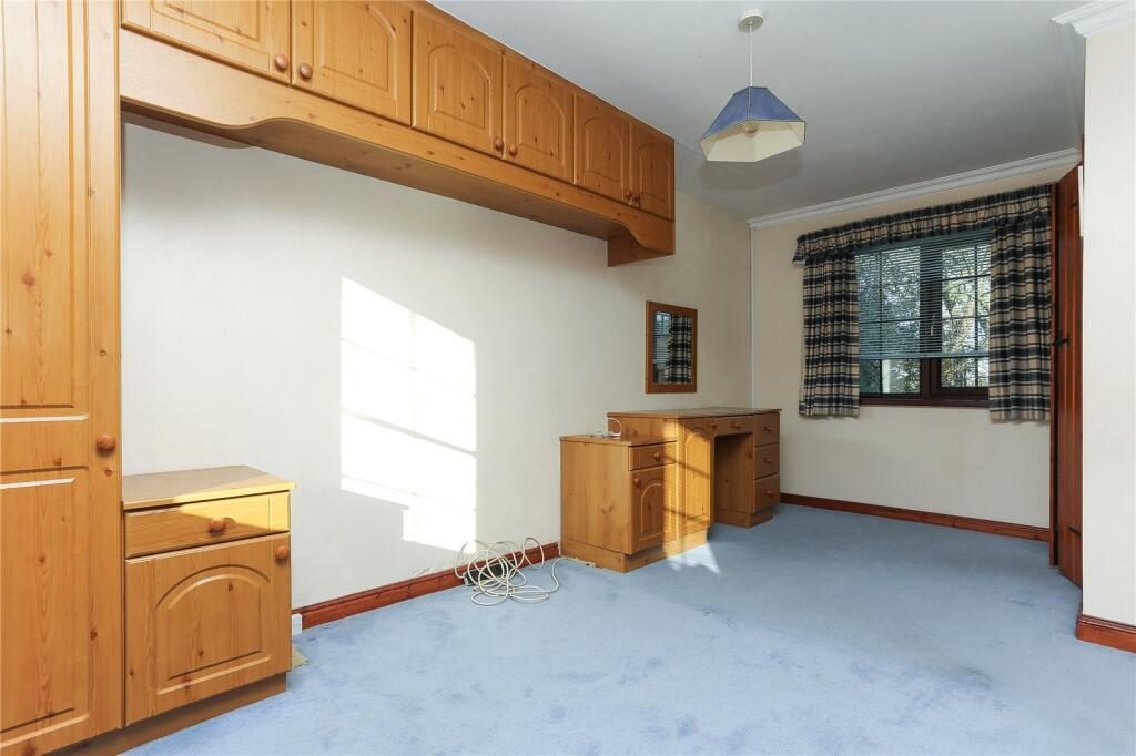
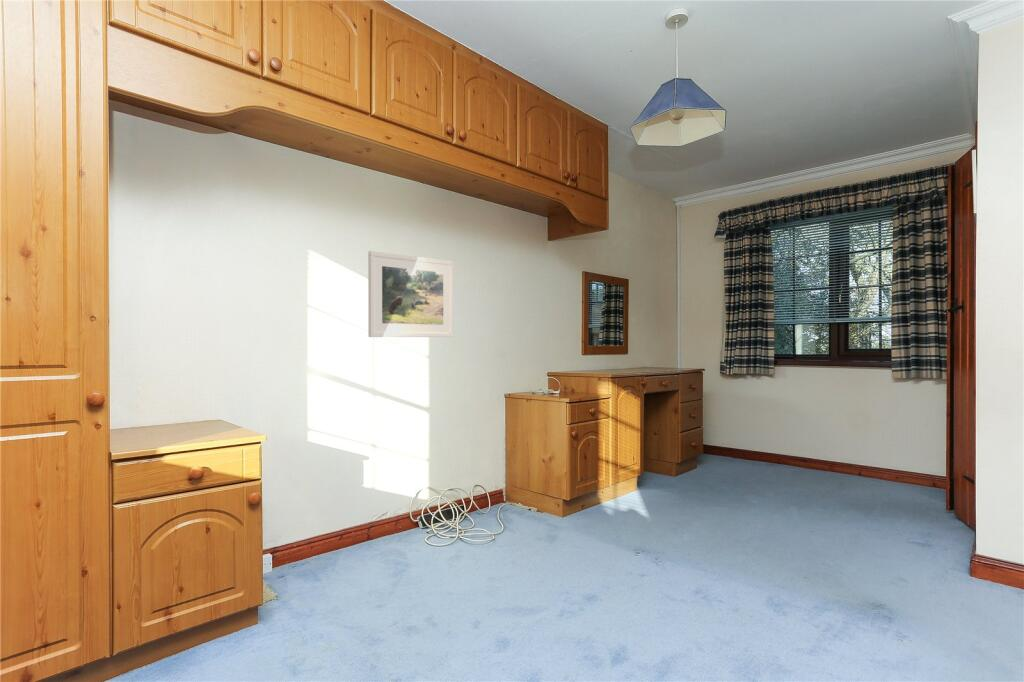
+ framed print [367,250,455,338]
